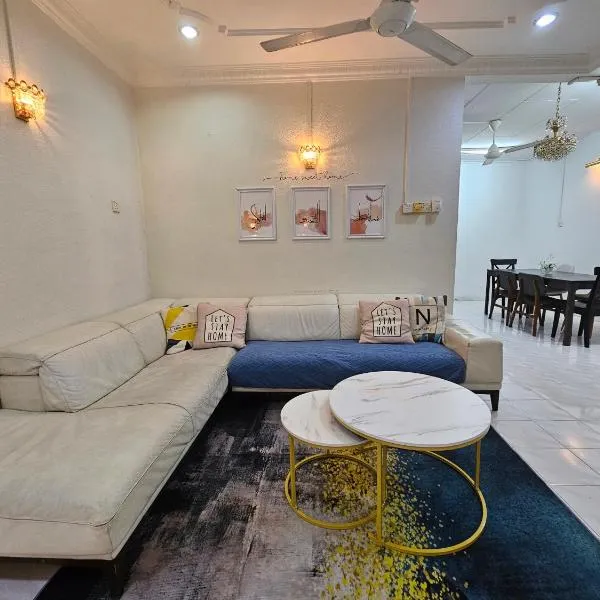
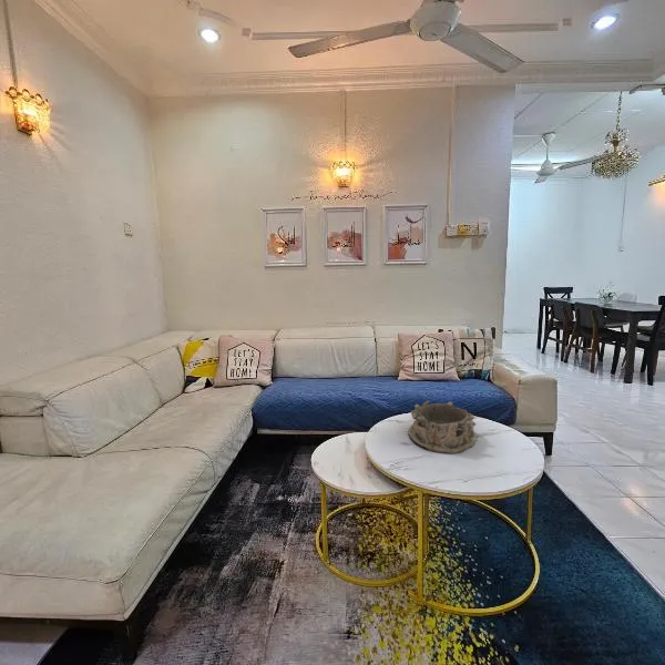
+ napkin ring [407,400,478,454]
